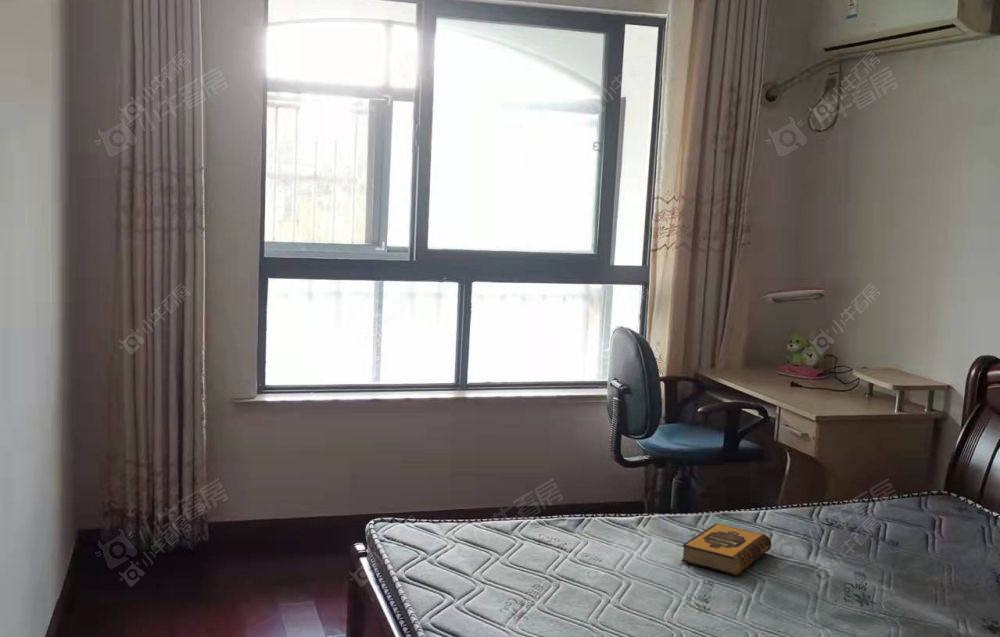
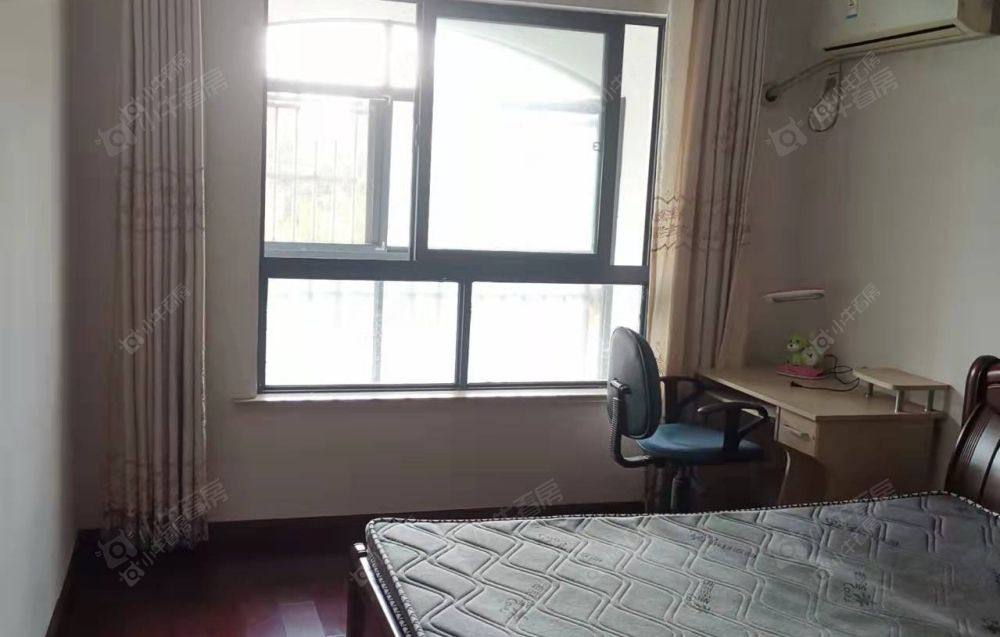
- hardback book [680,523,773,577]
